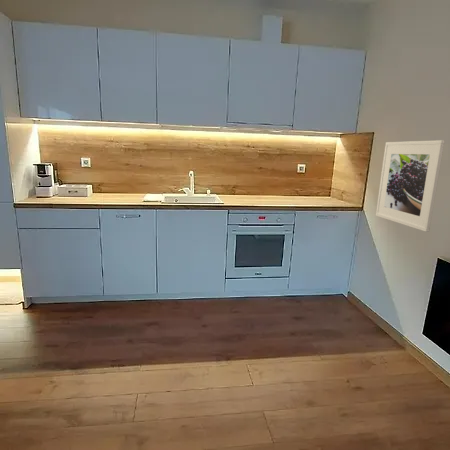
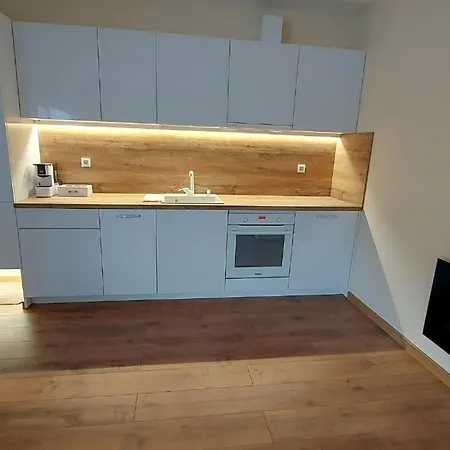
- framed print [375,139,446,233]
